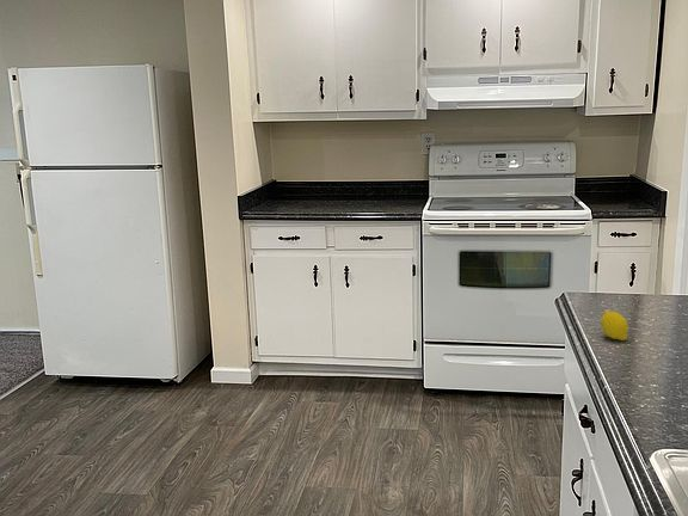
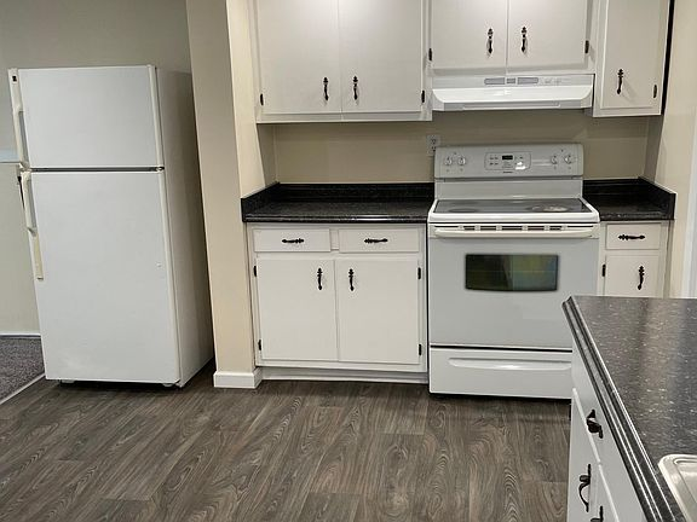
- fruit [600,309,629,342]
